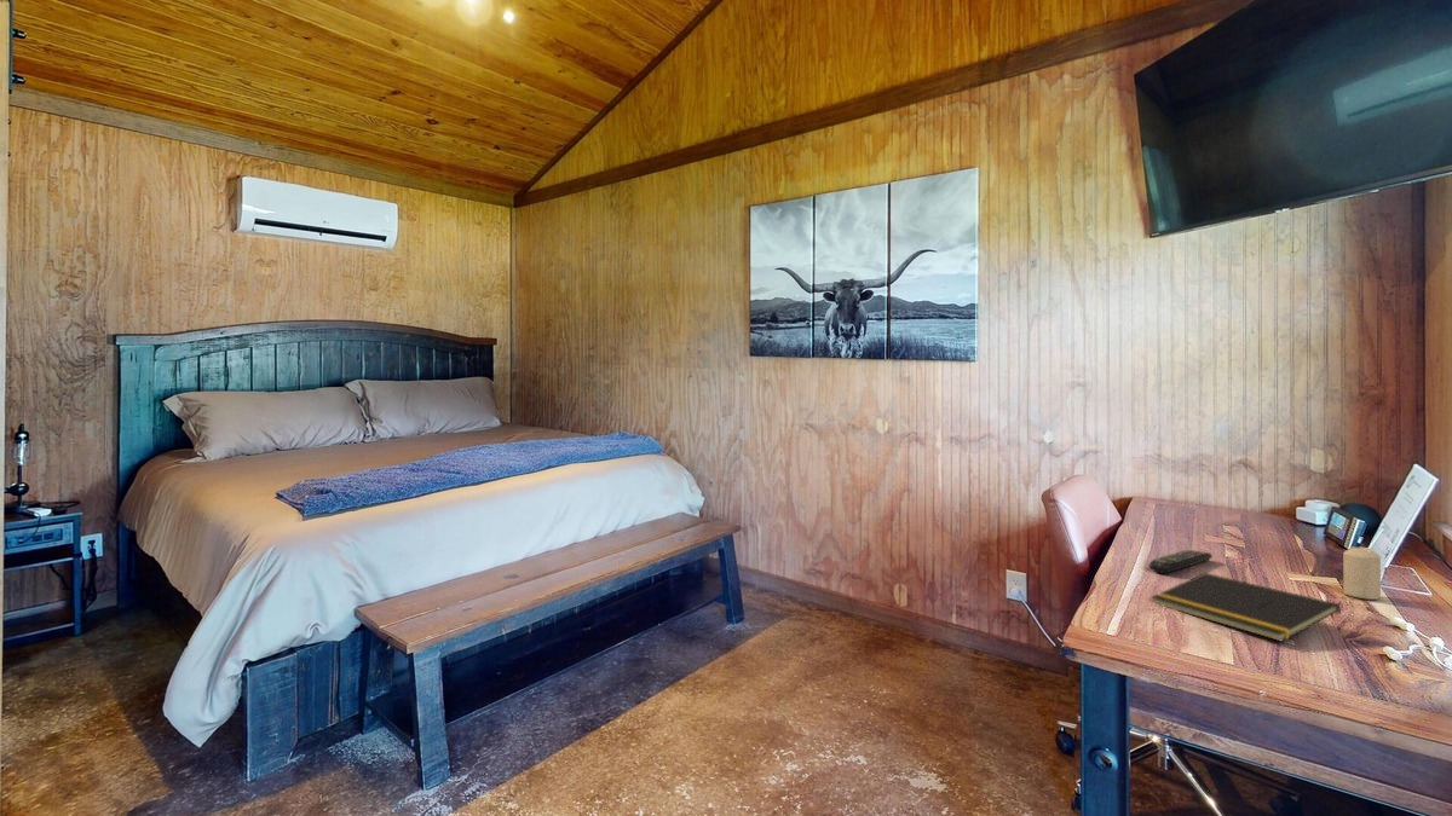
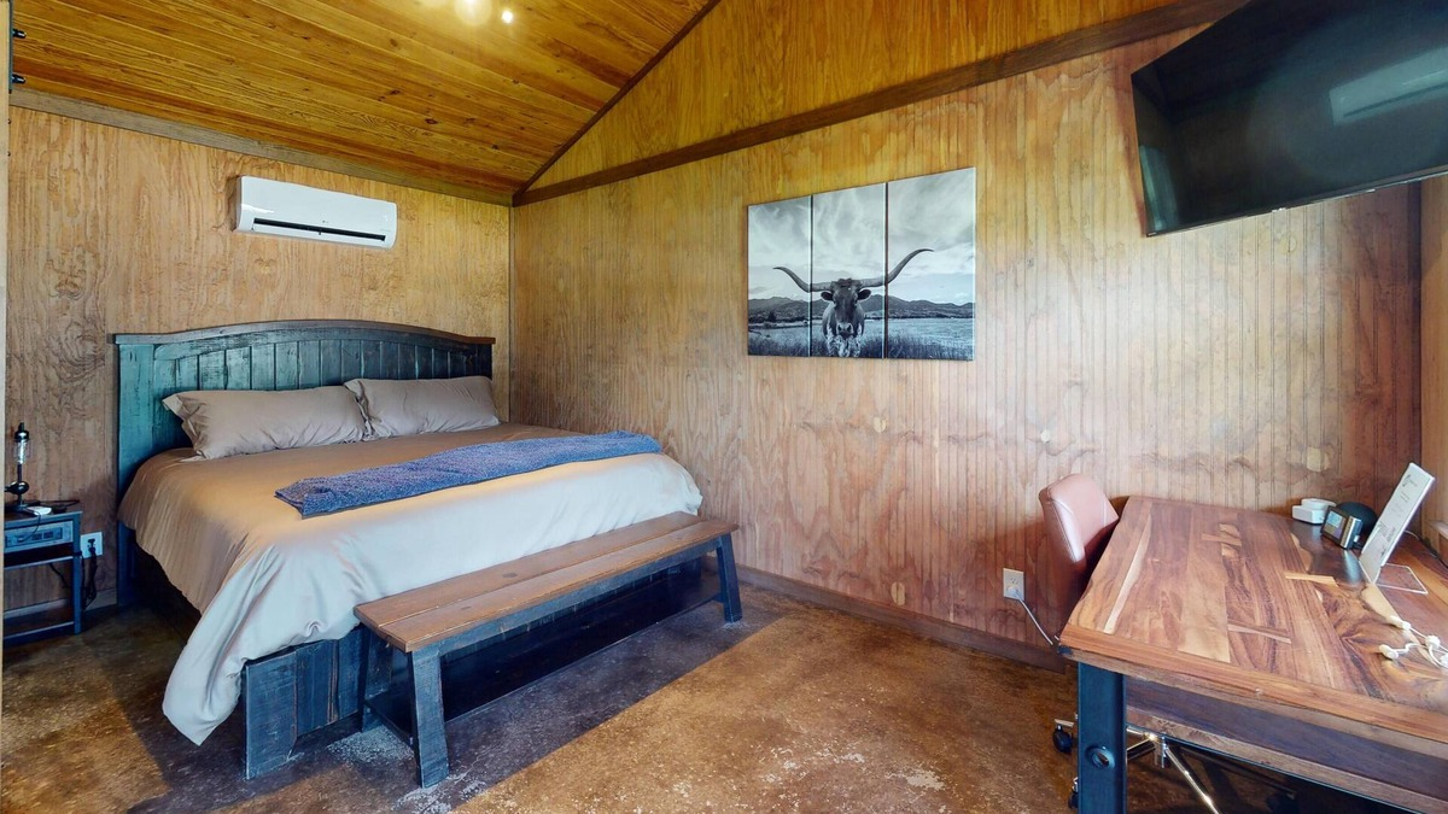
- candle [1342,545,1382,601]
- remote control [1148,549,1214,574]
- notepad [1151,572,1341,642]
